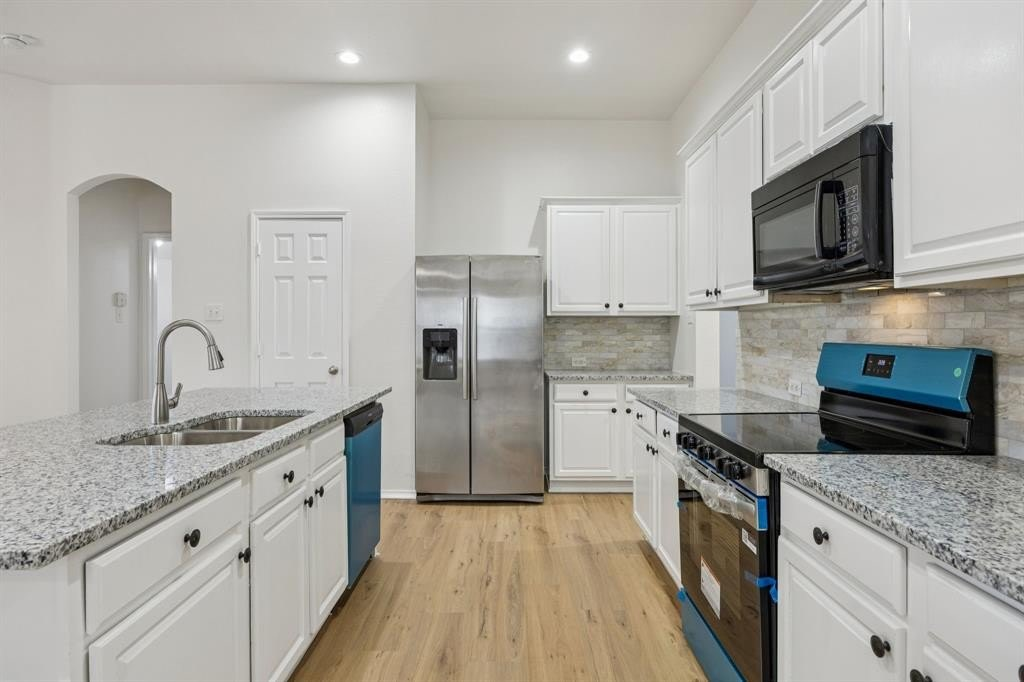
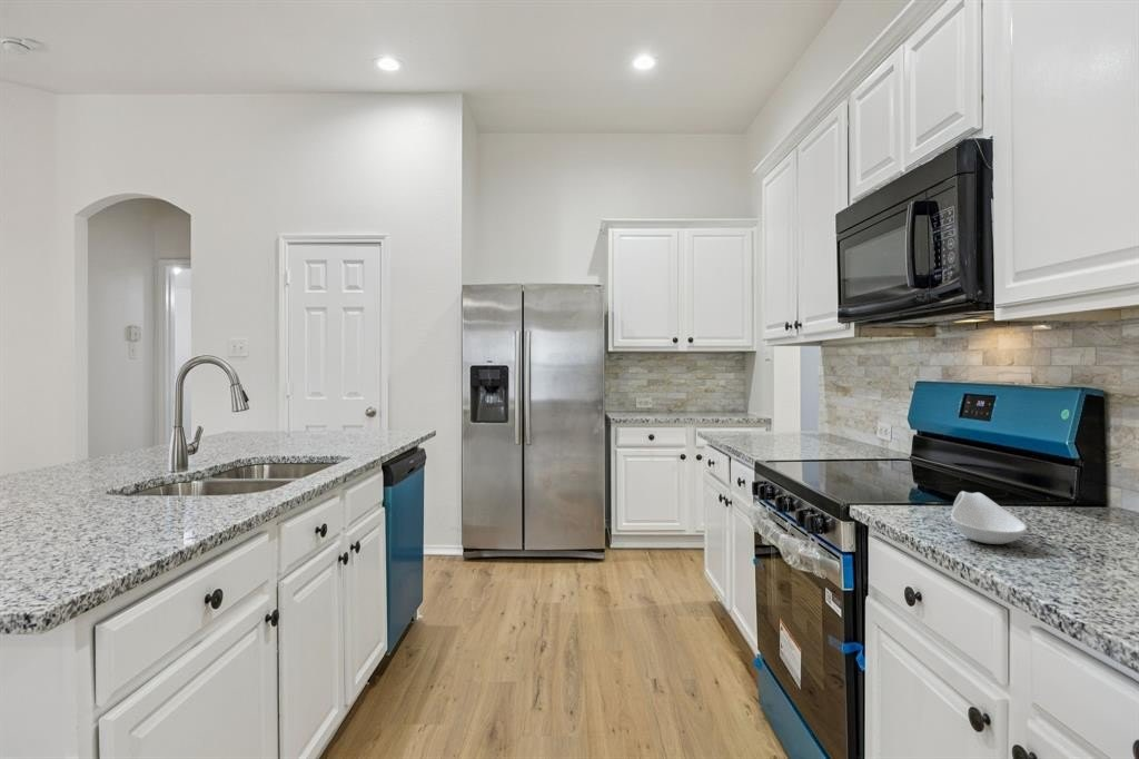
+ spoon rest [950,490,1028,545]
